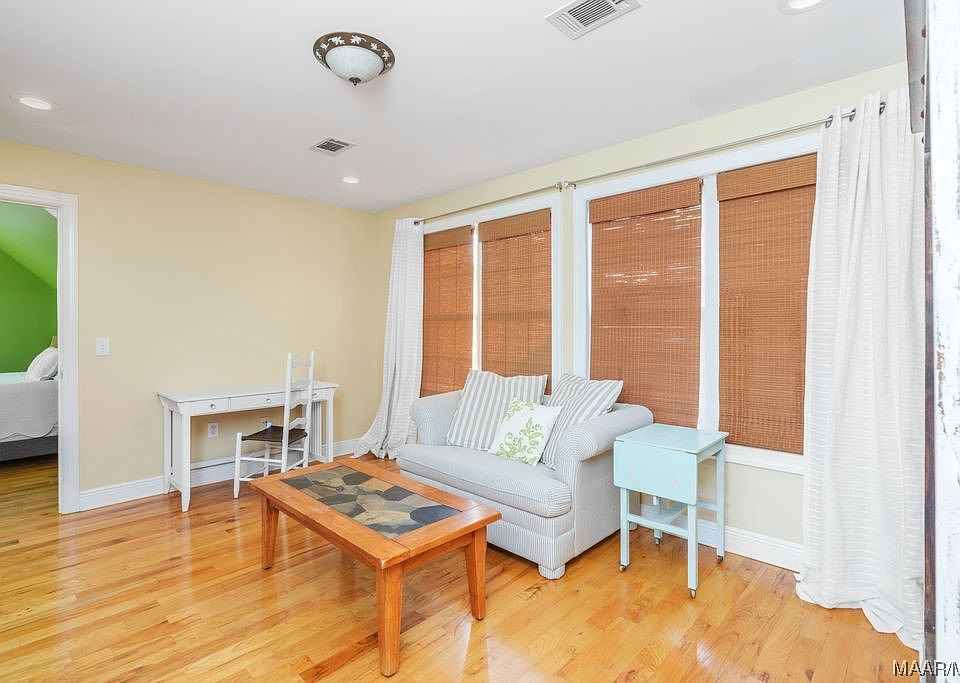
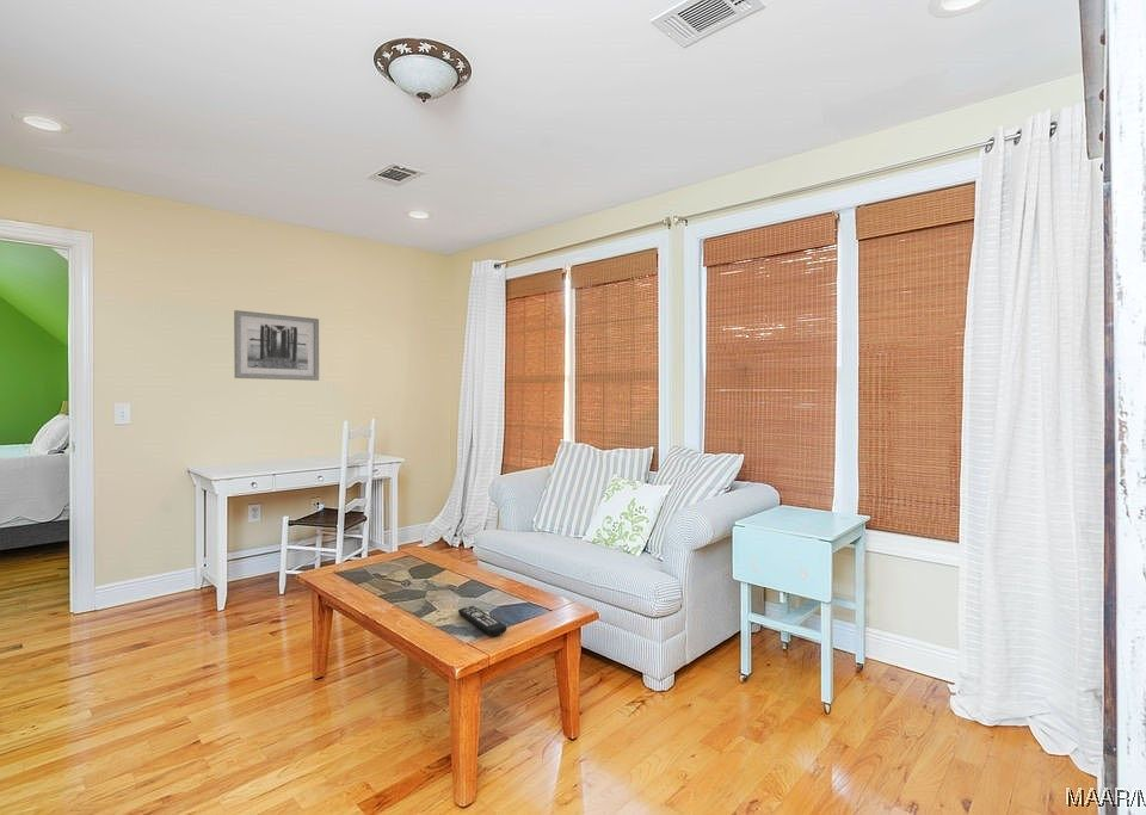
+ remote control [457,605,509,637]
+ wall art [233,309,320,382]
